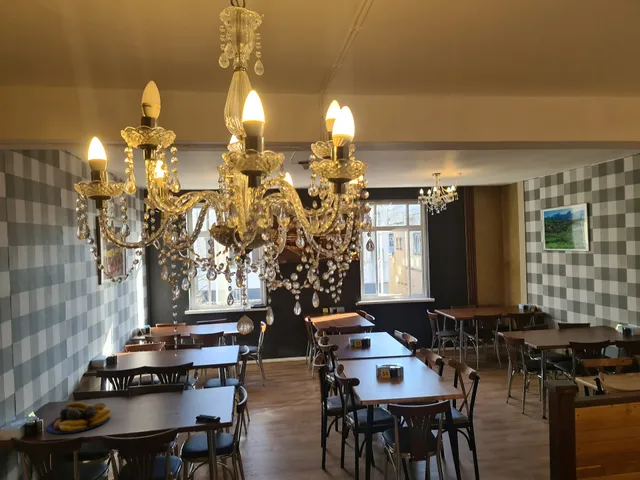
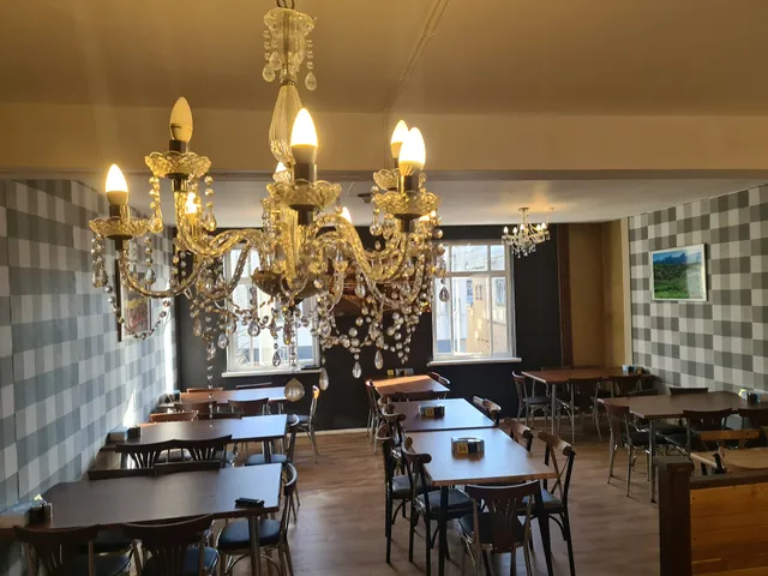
- fruit bowl [46,401,112,435]
